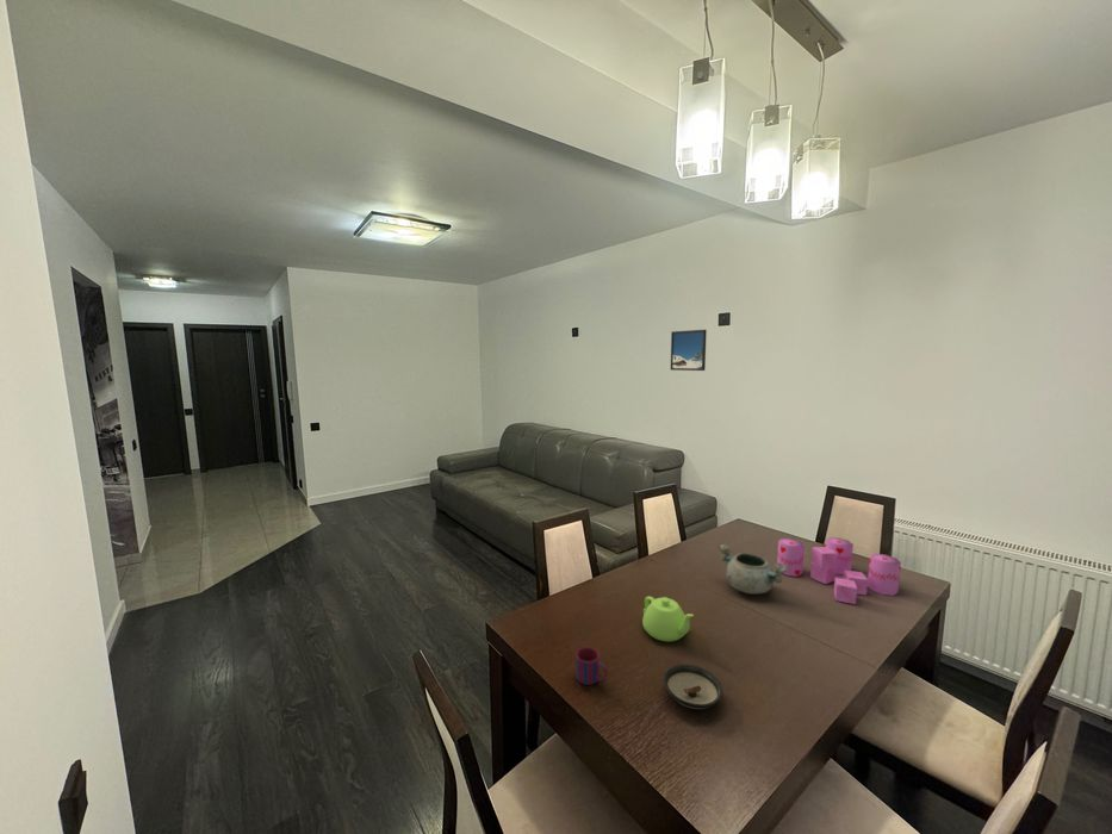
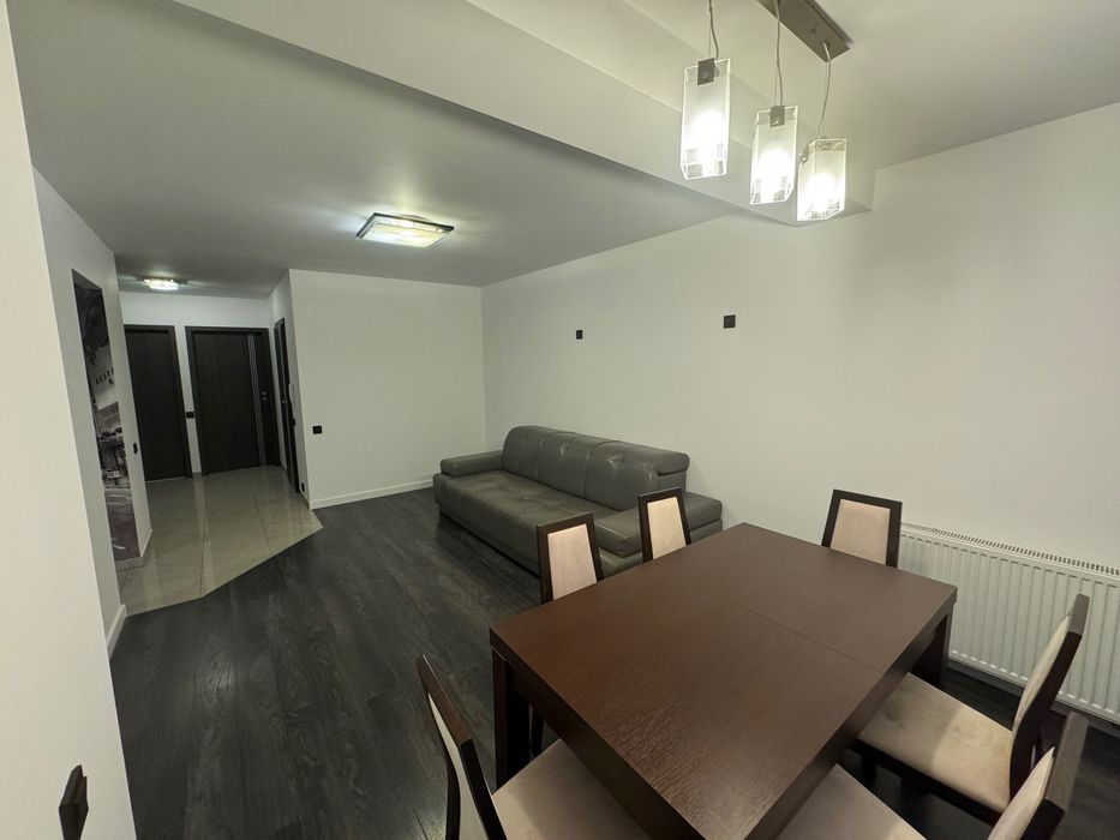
- saucer [661,664,723,710]
- teapot [641,596,695,643]
- candle [776,536,902,605]
- mug [574,646,609,686]
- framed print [670,329,708,372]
- decorative bowl [717,543,788,596]
